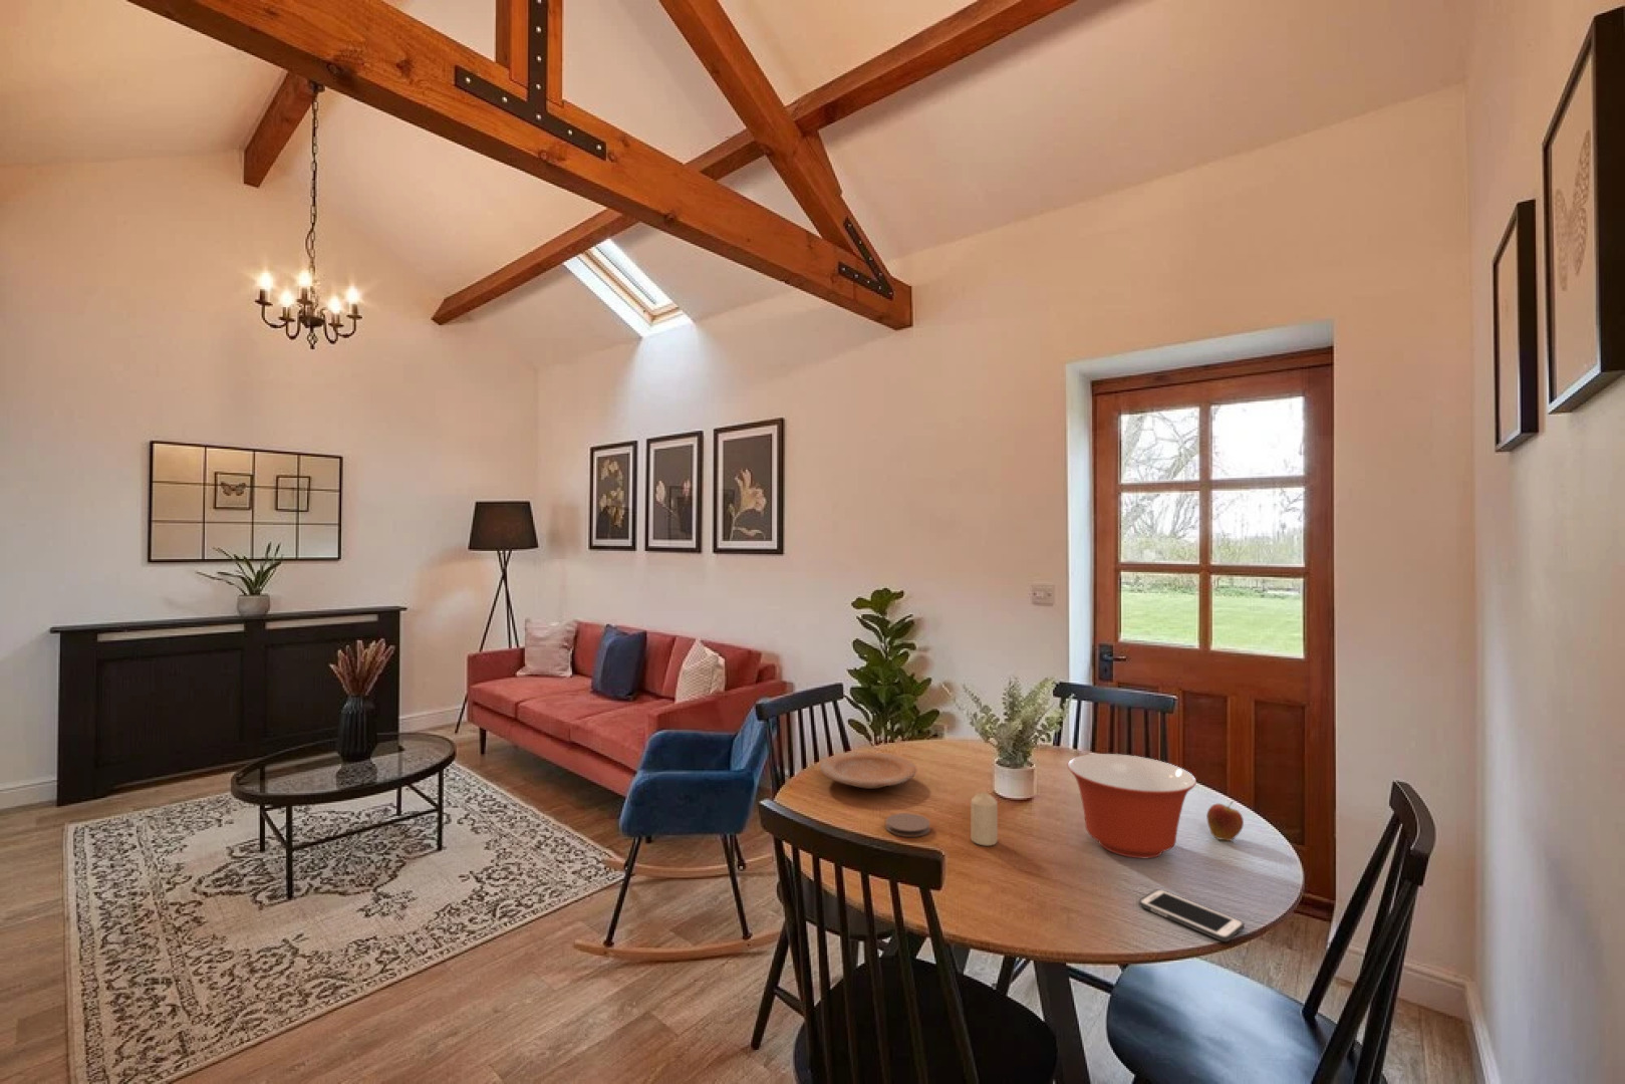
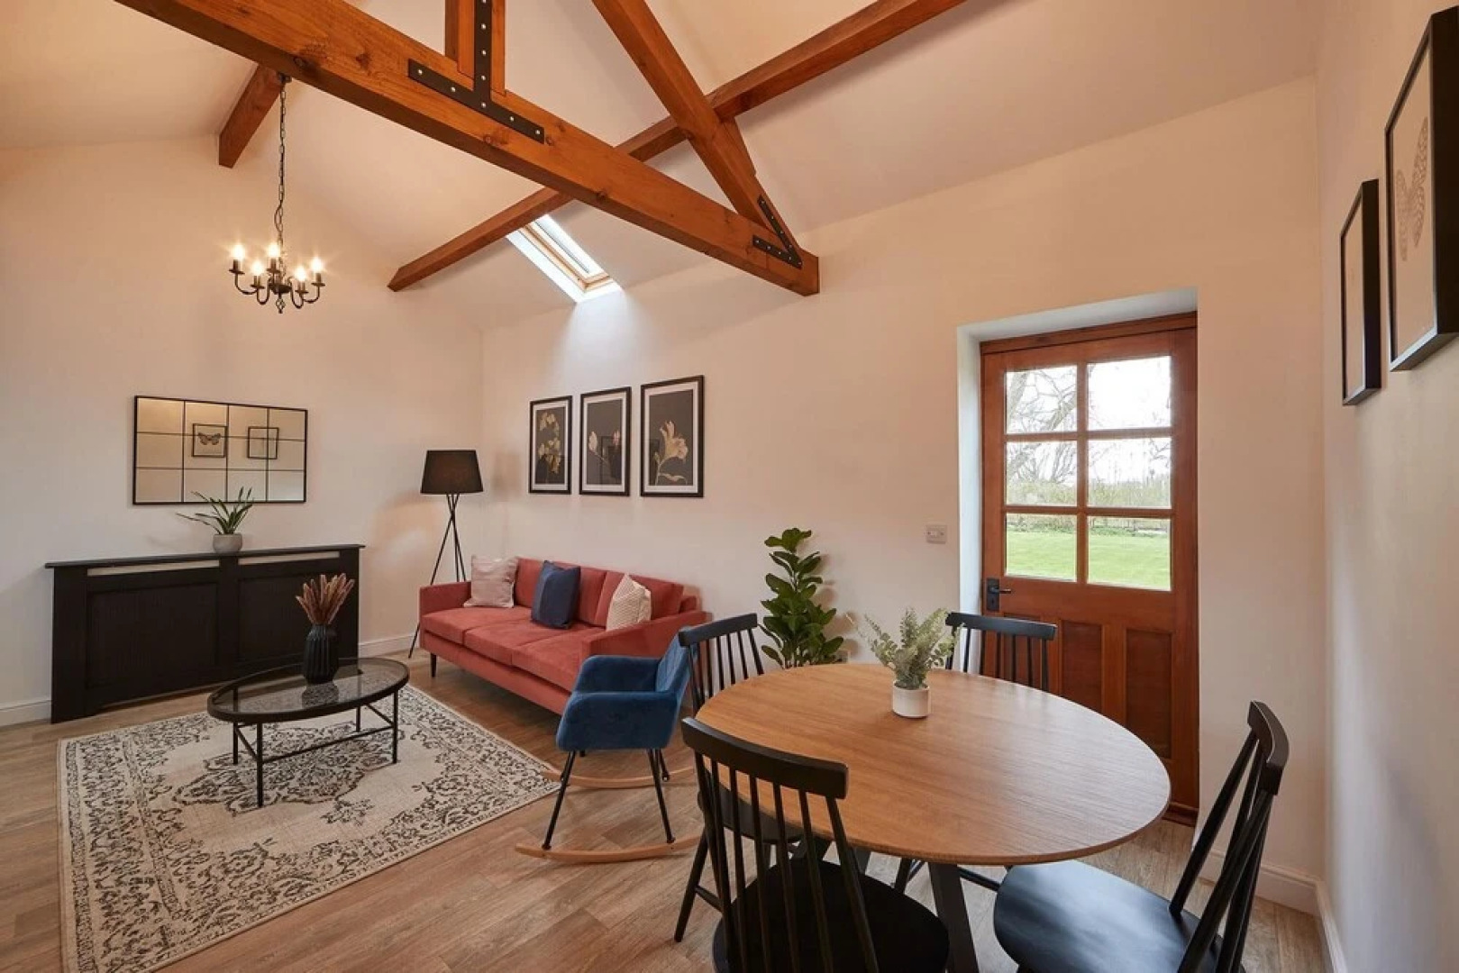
- coaster [884,812,932,838]
- fruit [1205,800,1245,842]
- cell phone [1139,888,1245,942]
- candle [970,792,998,847]
- plate [819,751,917,790]
- mixing bowl [1067,753,1198,859]
